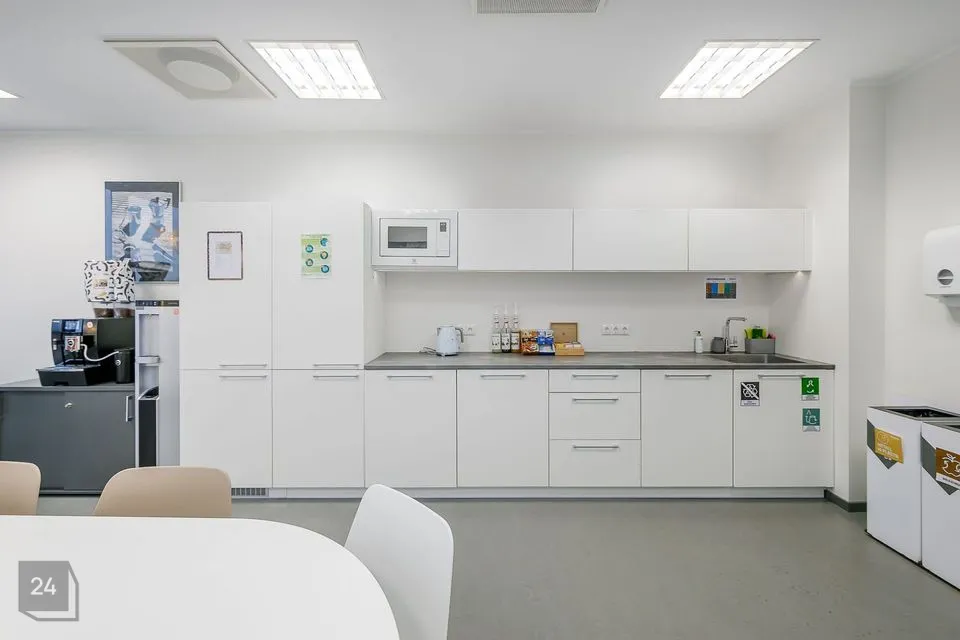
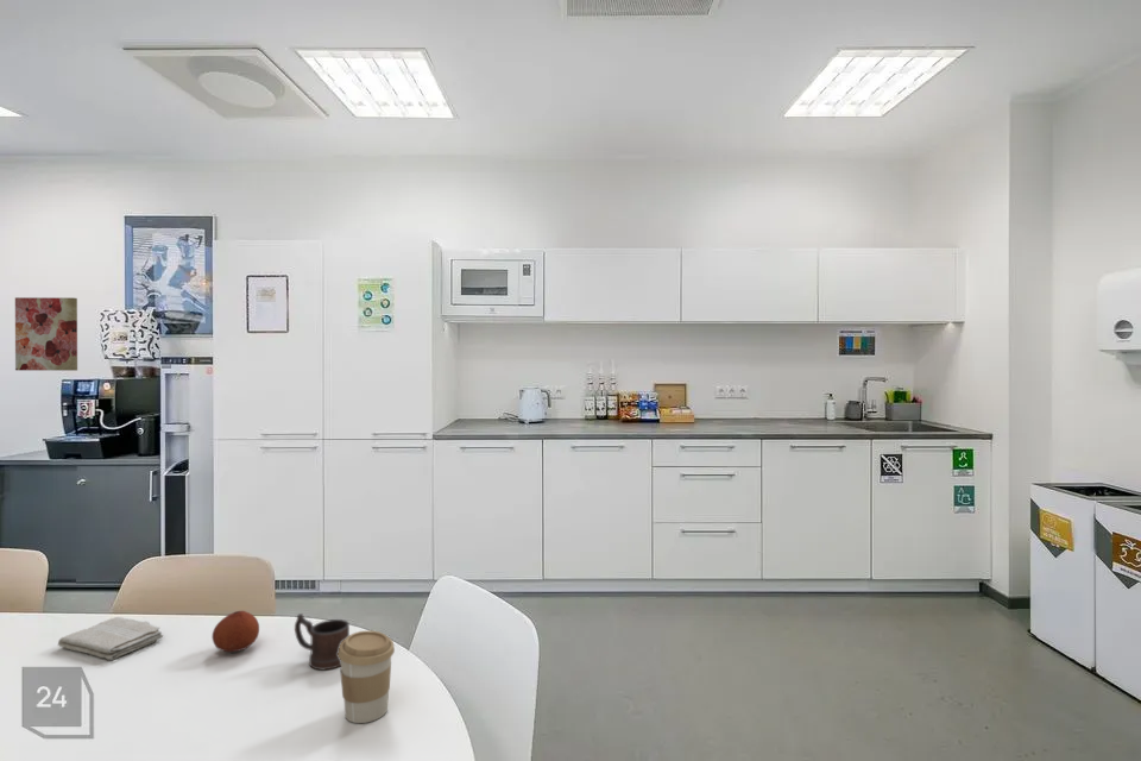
+ washcloth [57,616,164,661]
+ fruit [212,610,260,653]
+ coffee cup [338,630,396,724]
+ wall art [14,296,78,372]
+ mug [294,612,351,671]
